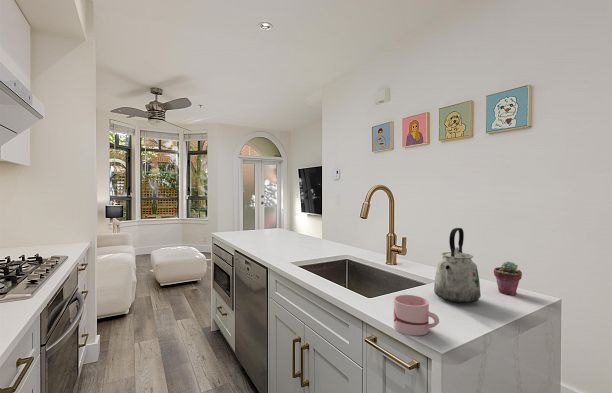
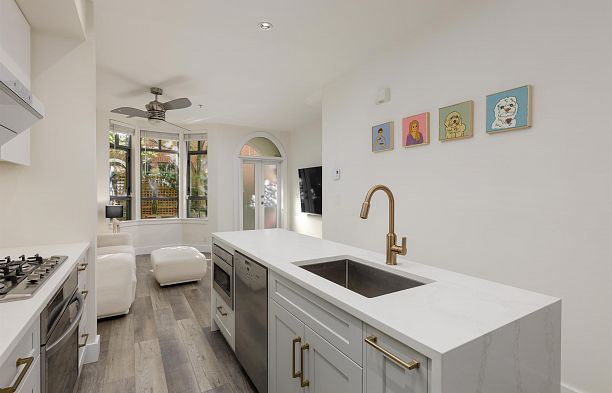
- potted succulent [493,260,523,296]
- kettle [433,227,482,304]
- mug [393,294,440,336]
